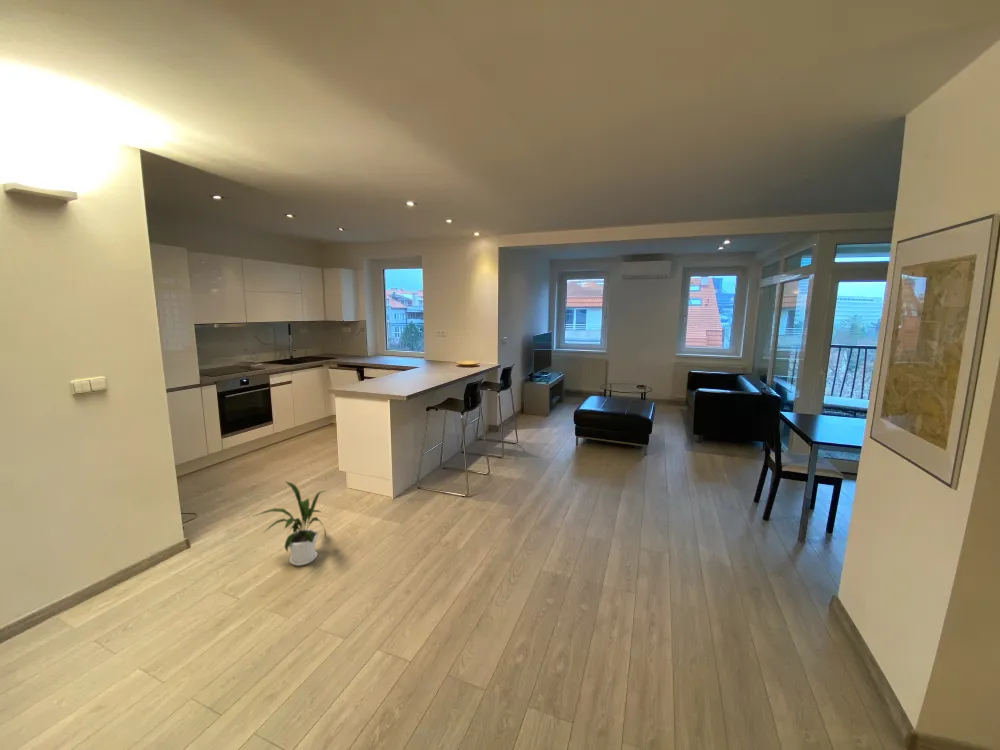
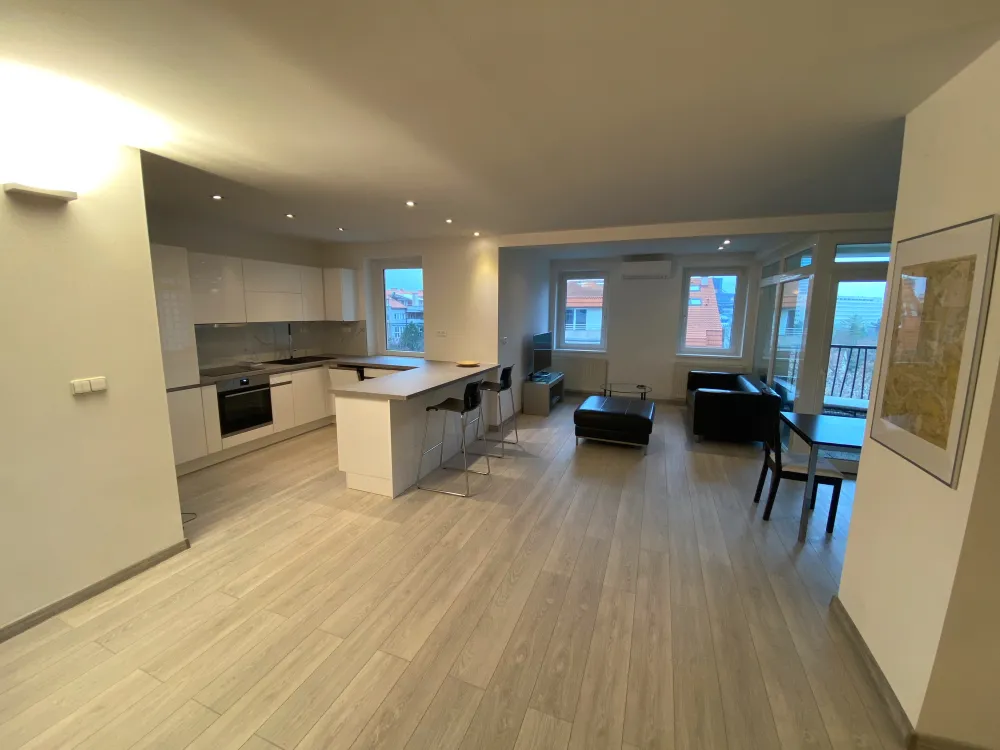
- house plant [253,480,327,567]
